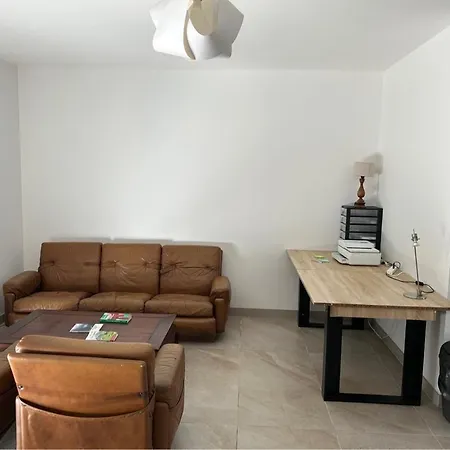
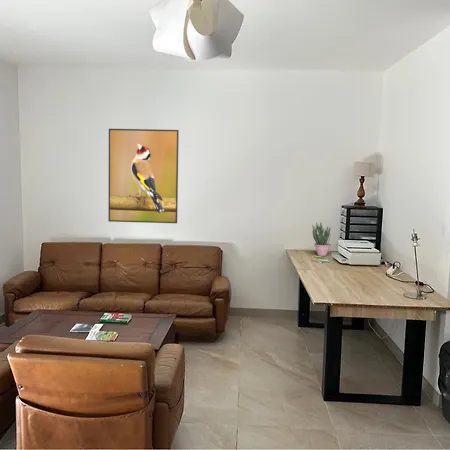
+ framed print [107,128,180,224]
+ potted plant [311,221,332,257]
